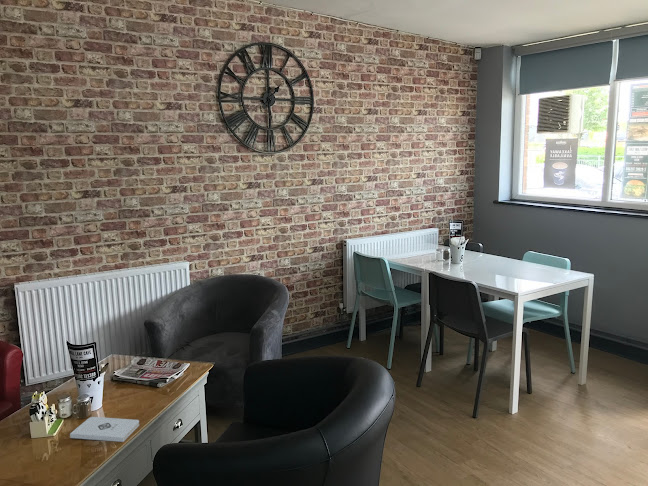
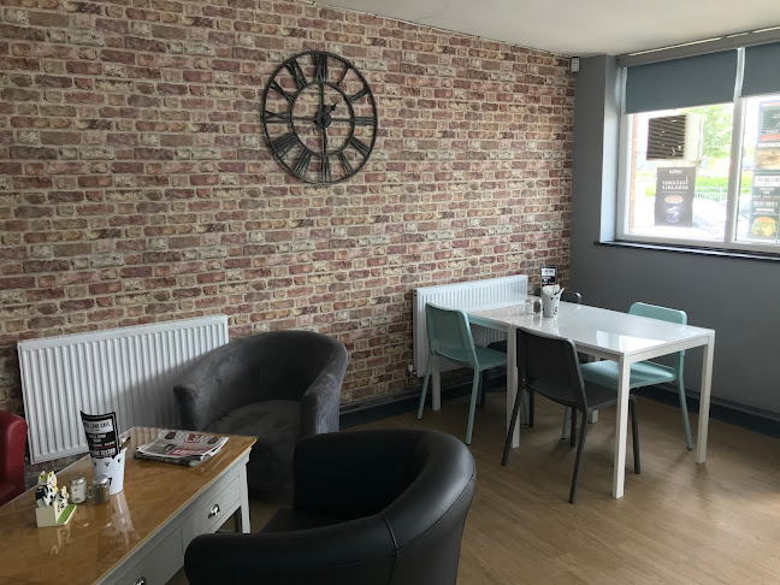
- notepad [69,416,140,443]
